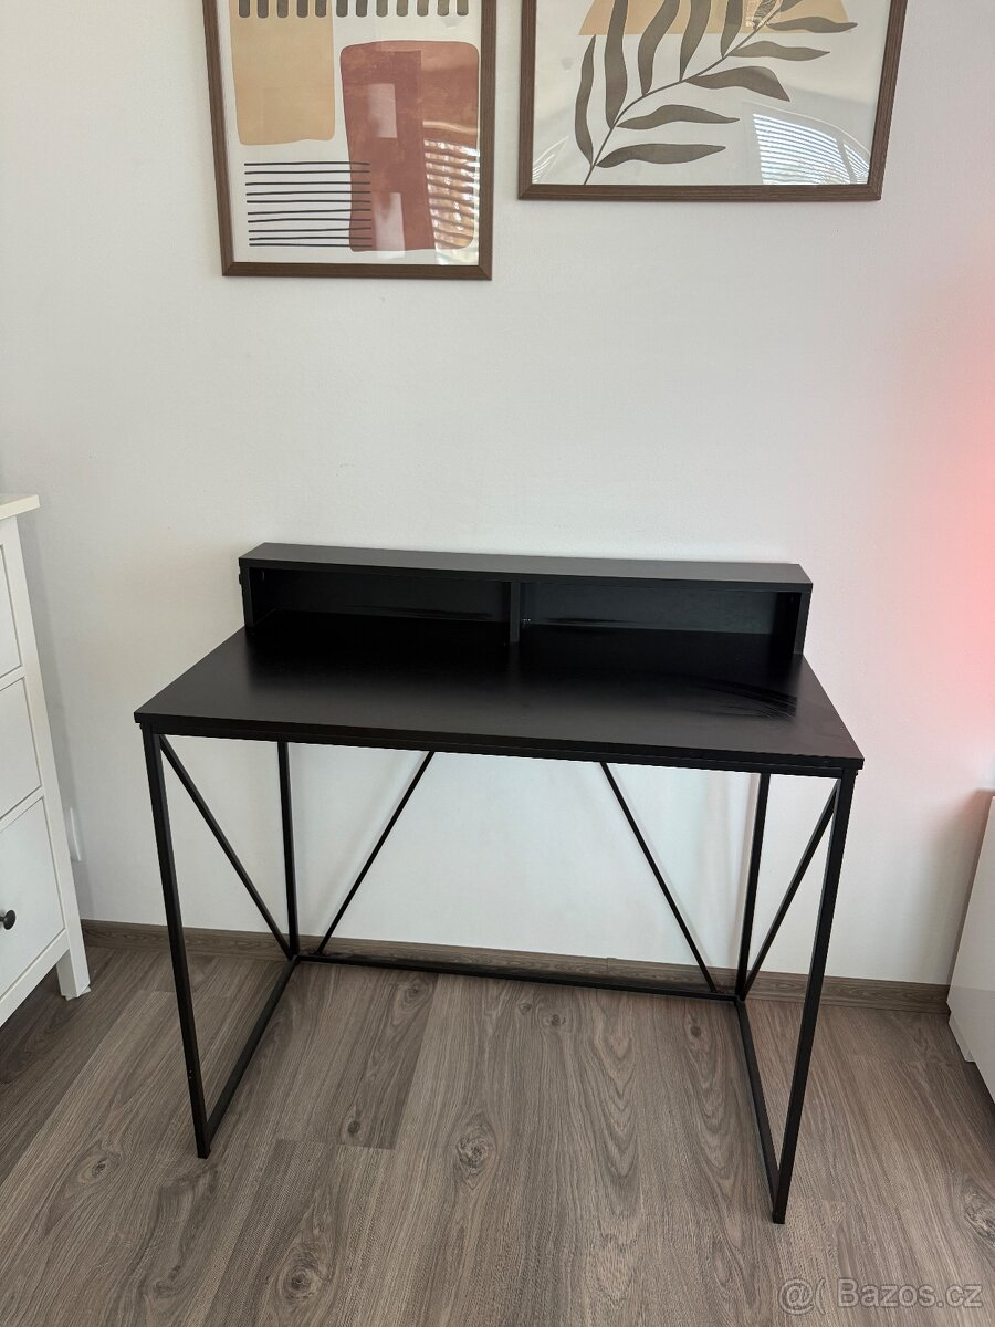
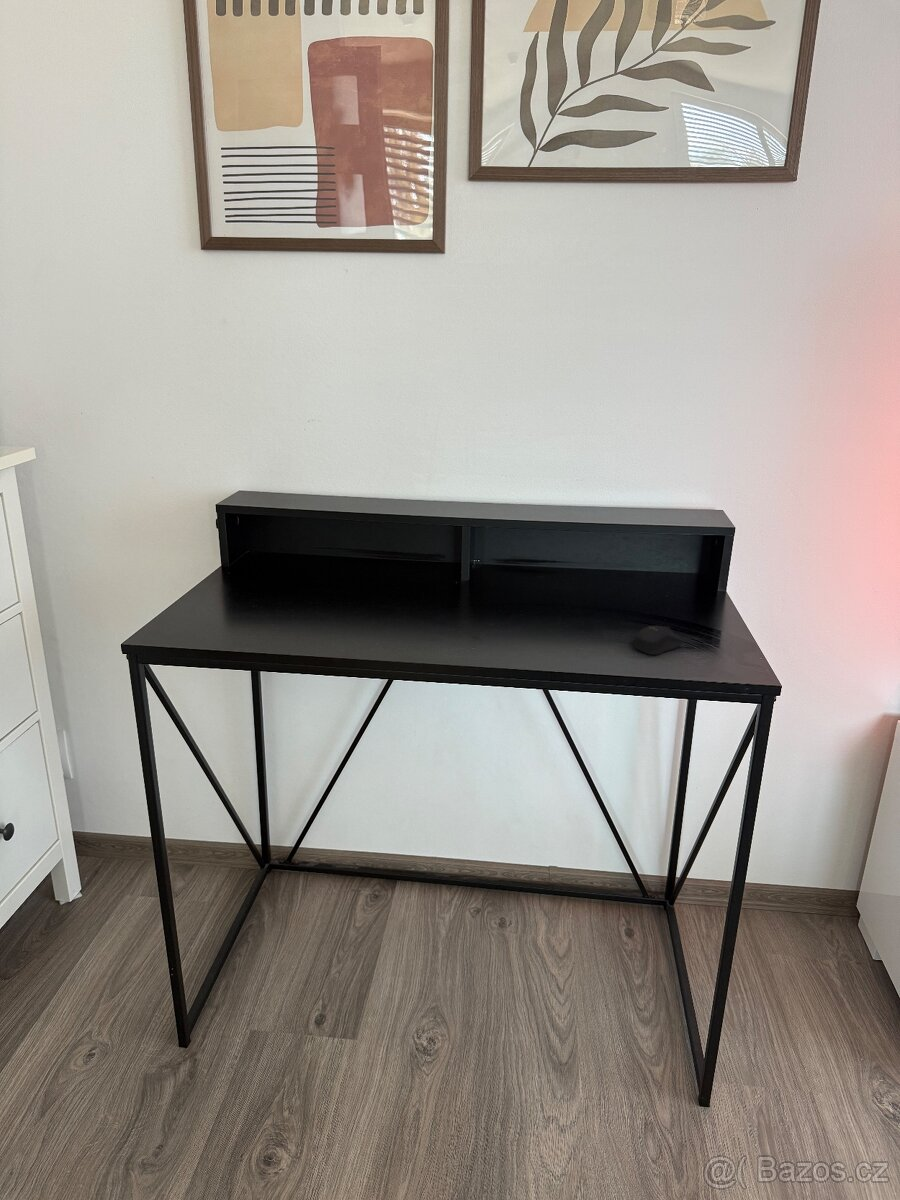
+ computer mouse [631,625,683,656]
